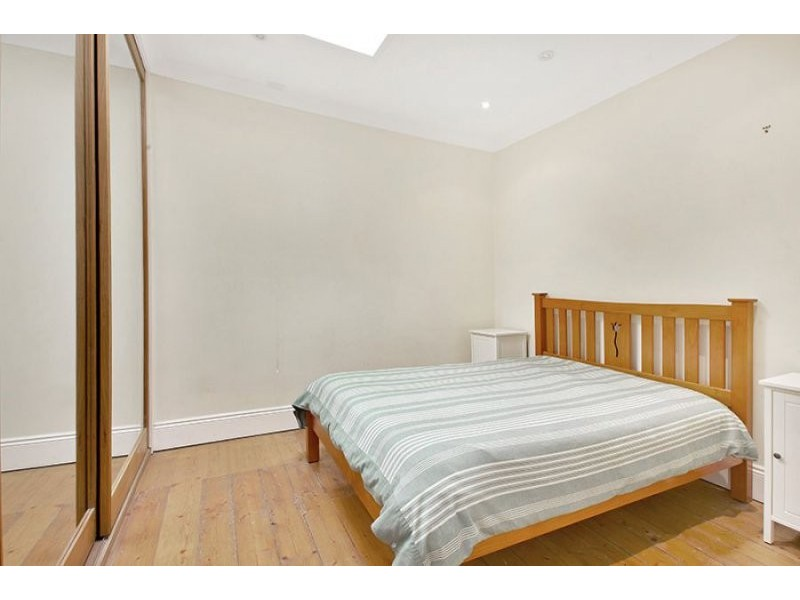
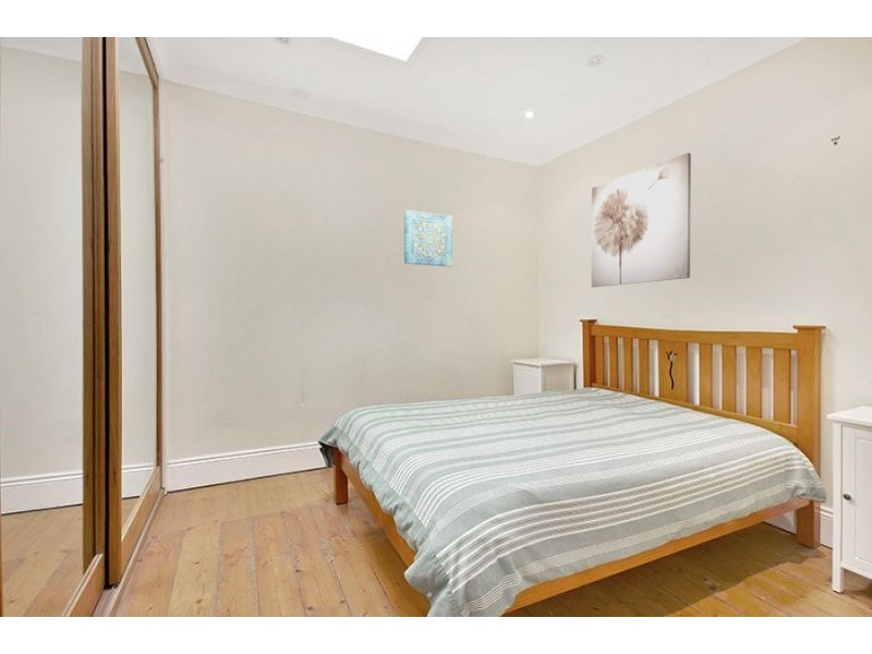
+ wall art [403,209,453,268]
+ wall art [591,152,692,288]
